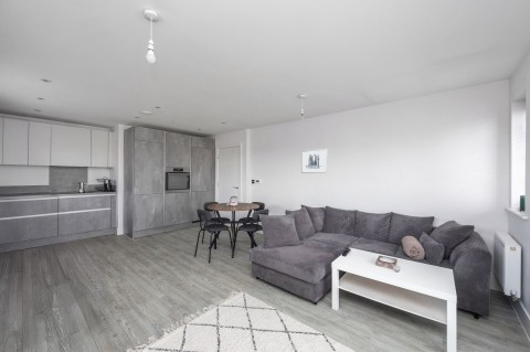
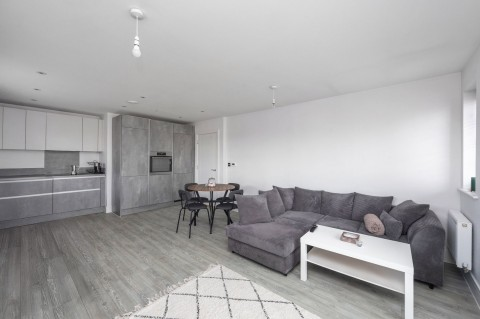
- wall art [300,148,328,174]
